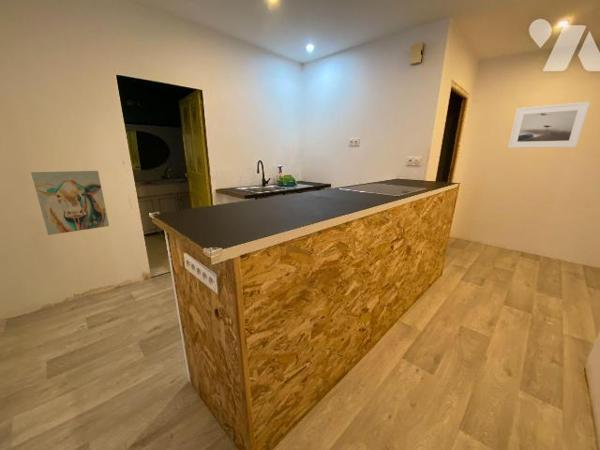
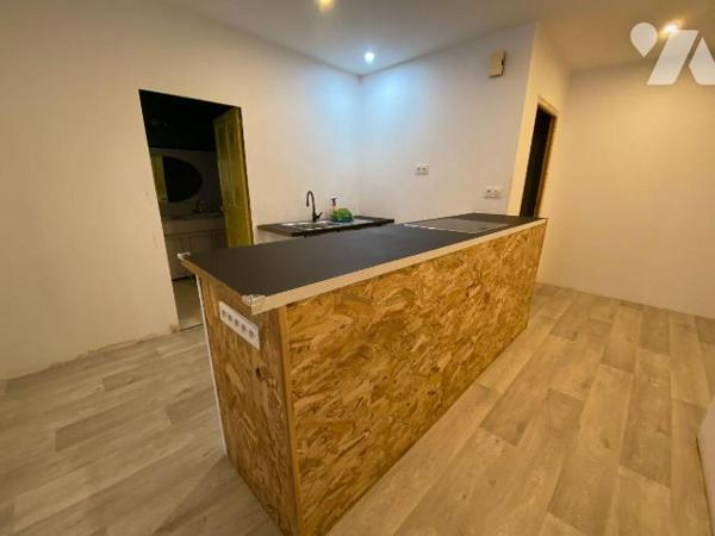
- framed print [507,101,591,149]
- wall art [30,170,110,236]
